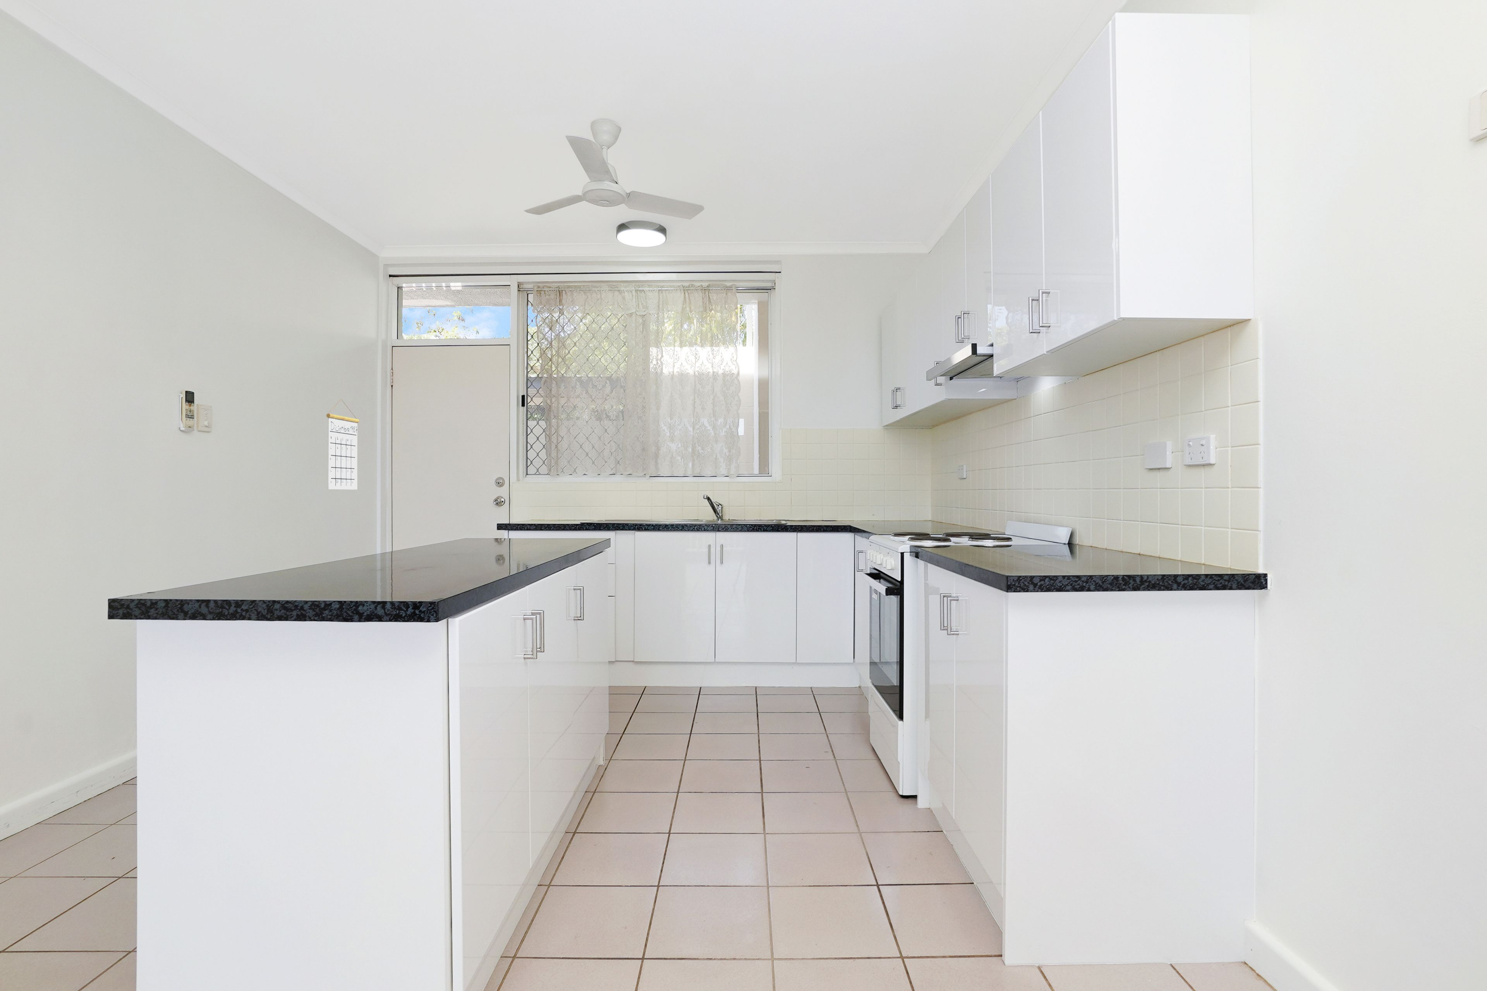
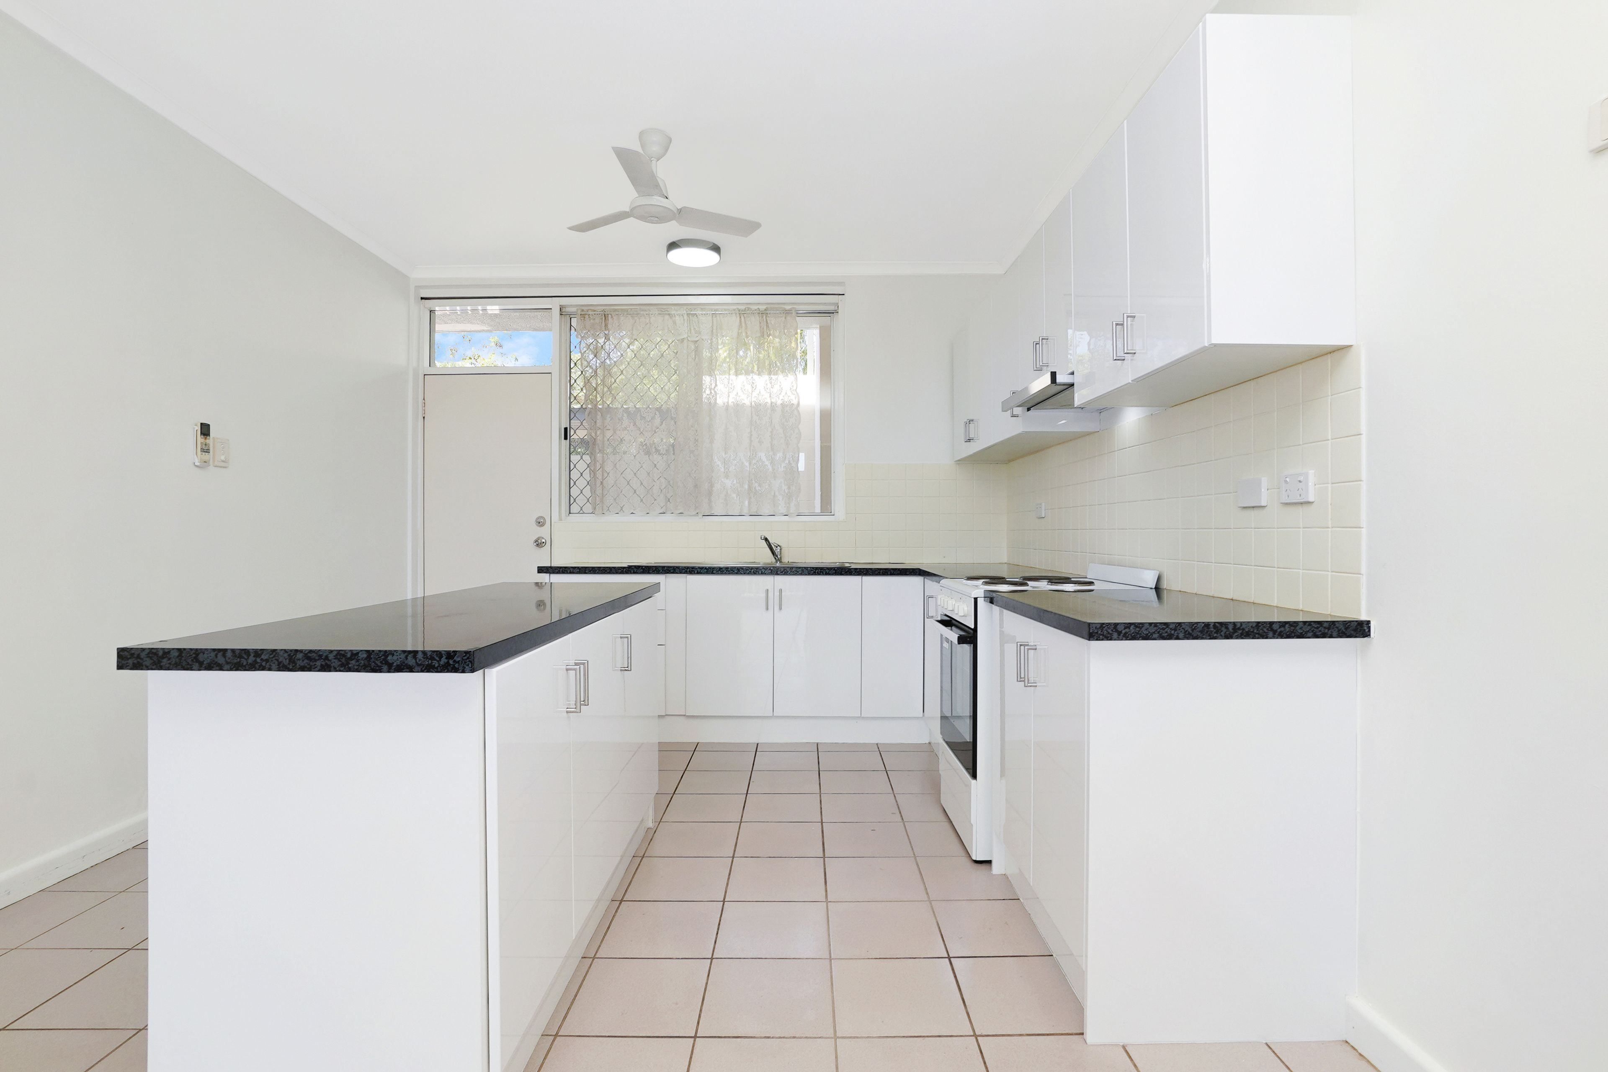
- calendar [326,398,360,490]
